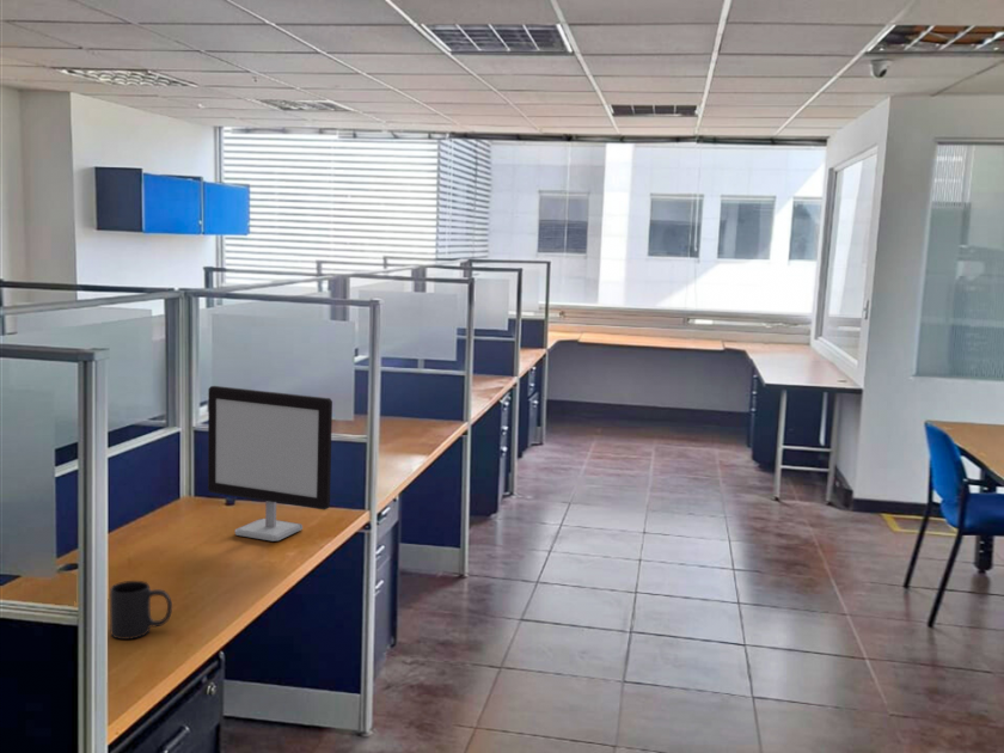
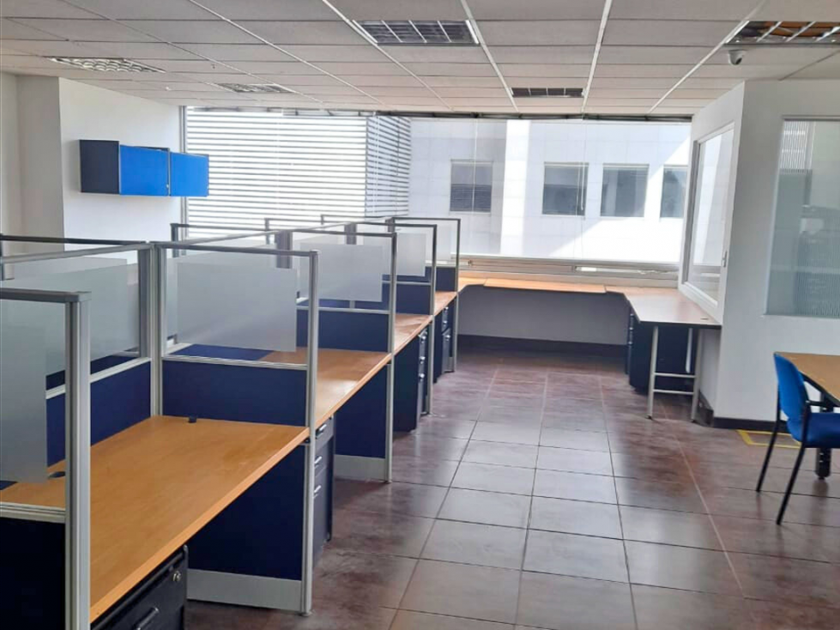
- mug [109,580,173,641]
- computer monitor [207,385,333,543]
